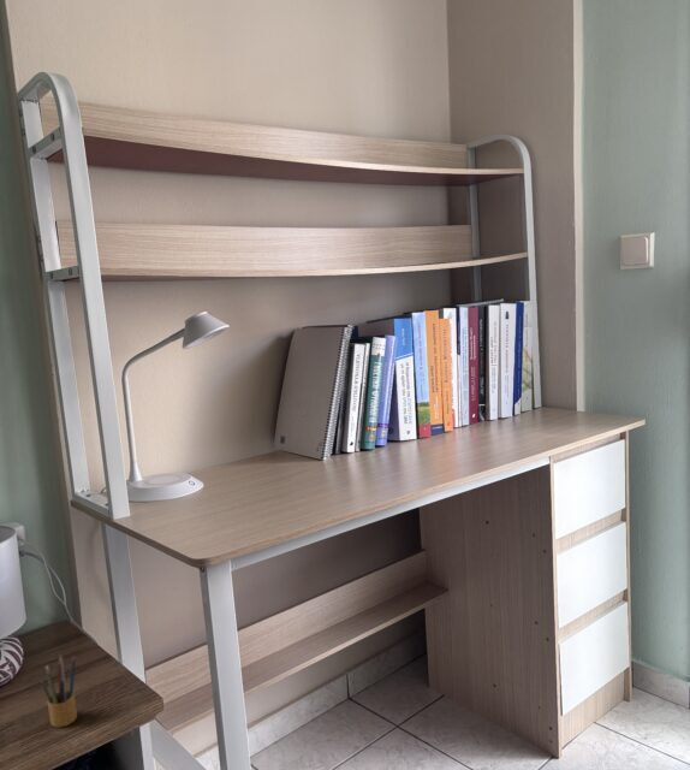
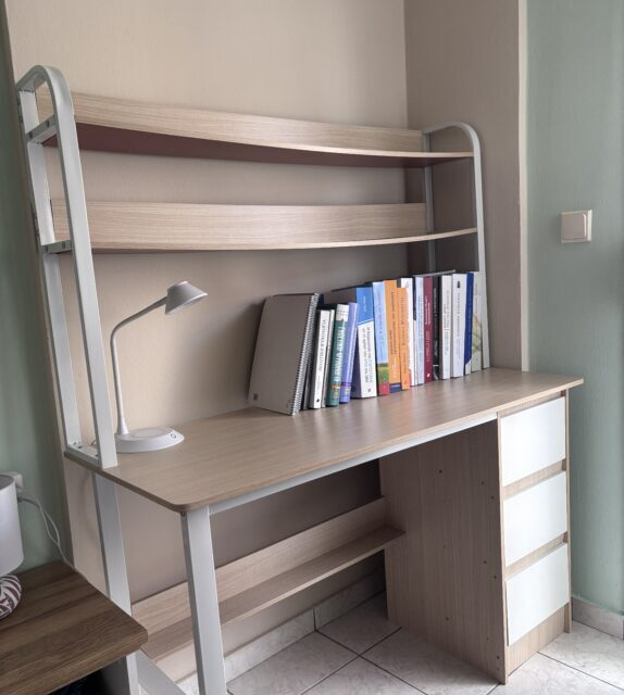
- pencil box [38,652,78,729]
